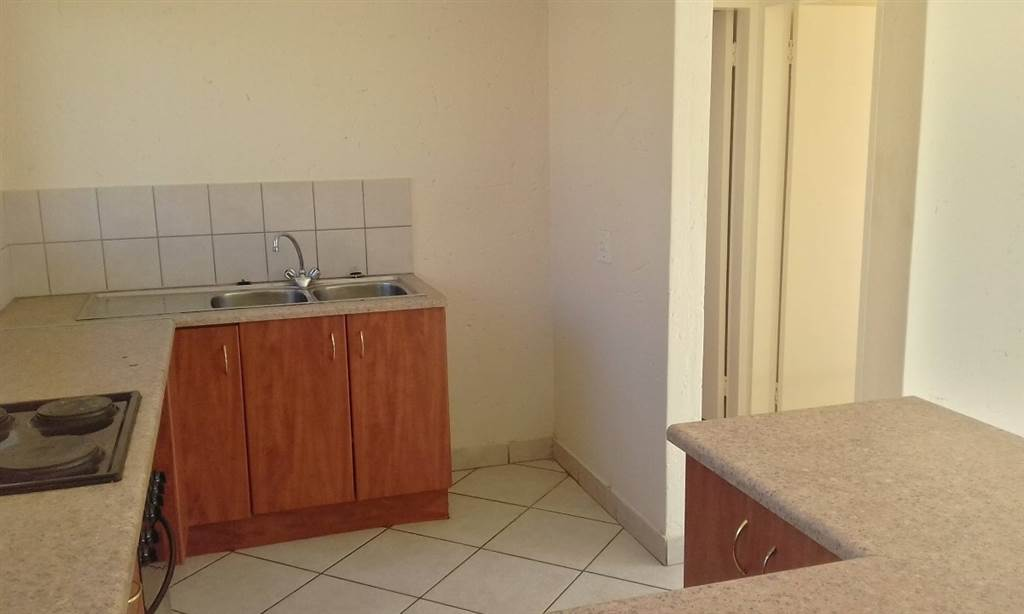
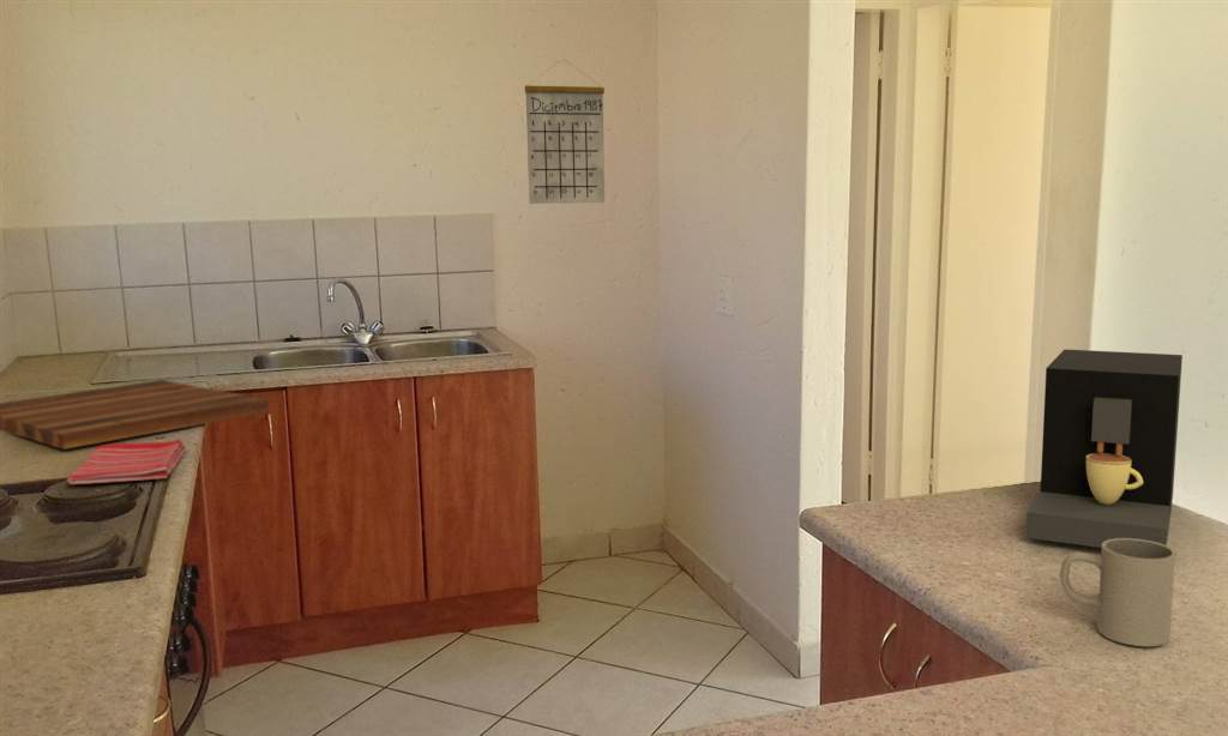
+ coffee maker [1024,348,1184,549]
+ dish towel [65,438,186,485]
+ cutting board [0,379,270,451]
+ mug [1059,538,1176,647]
+ calendar [524,59,606,205]
